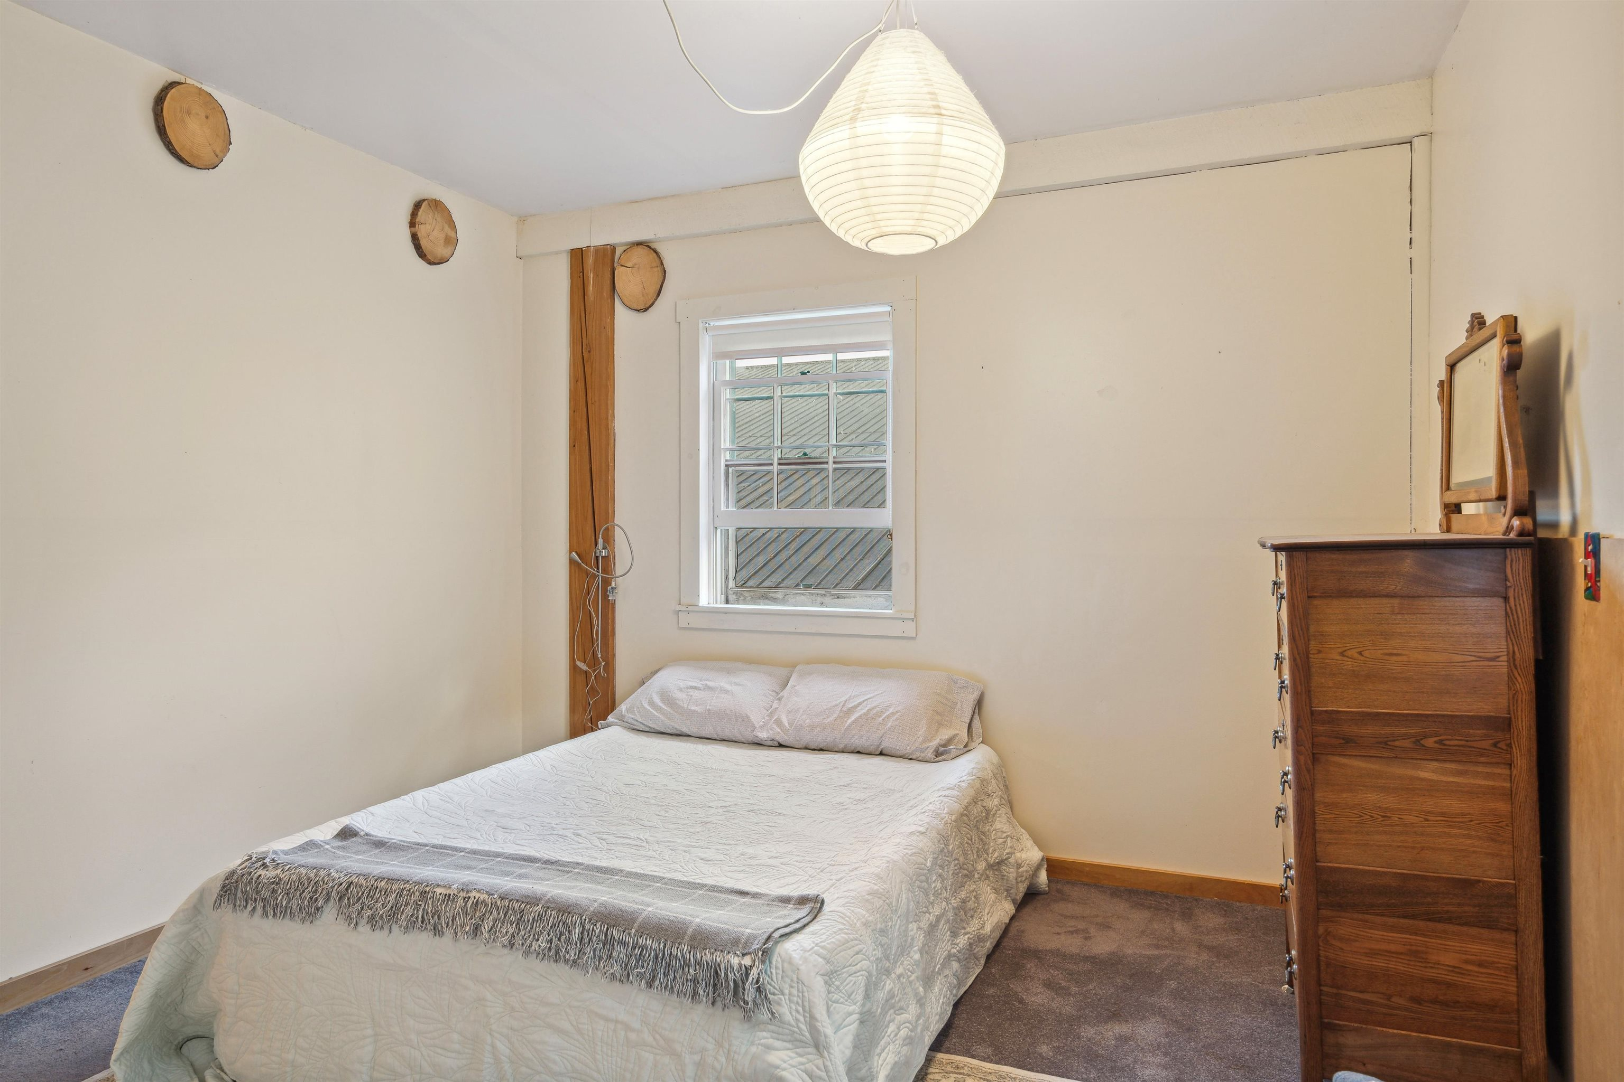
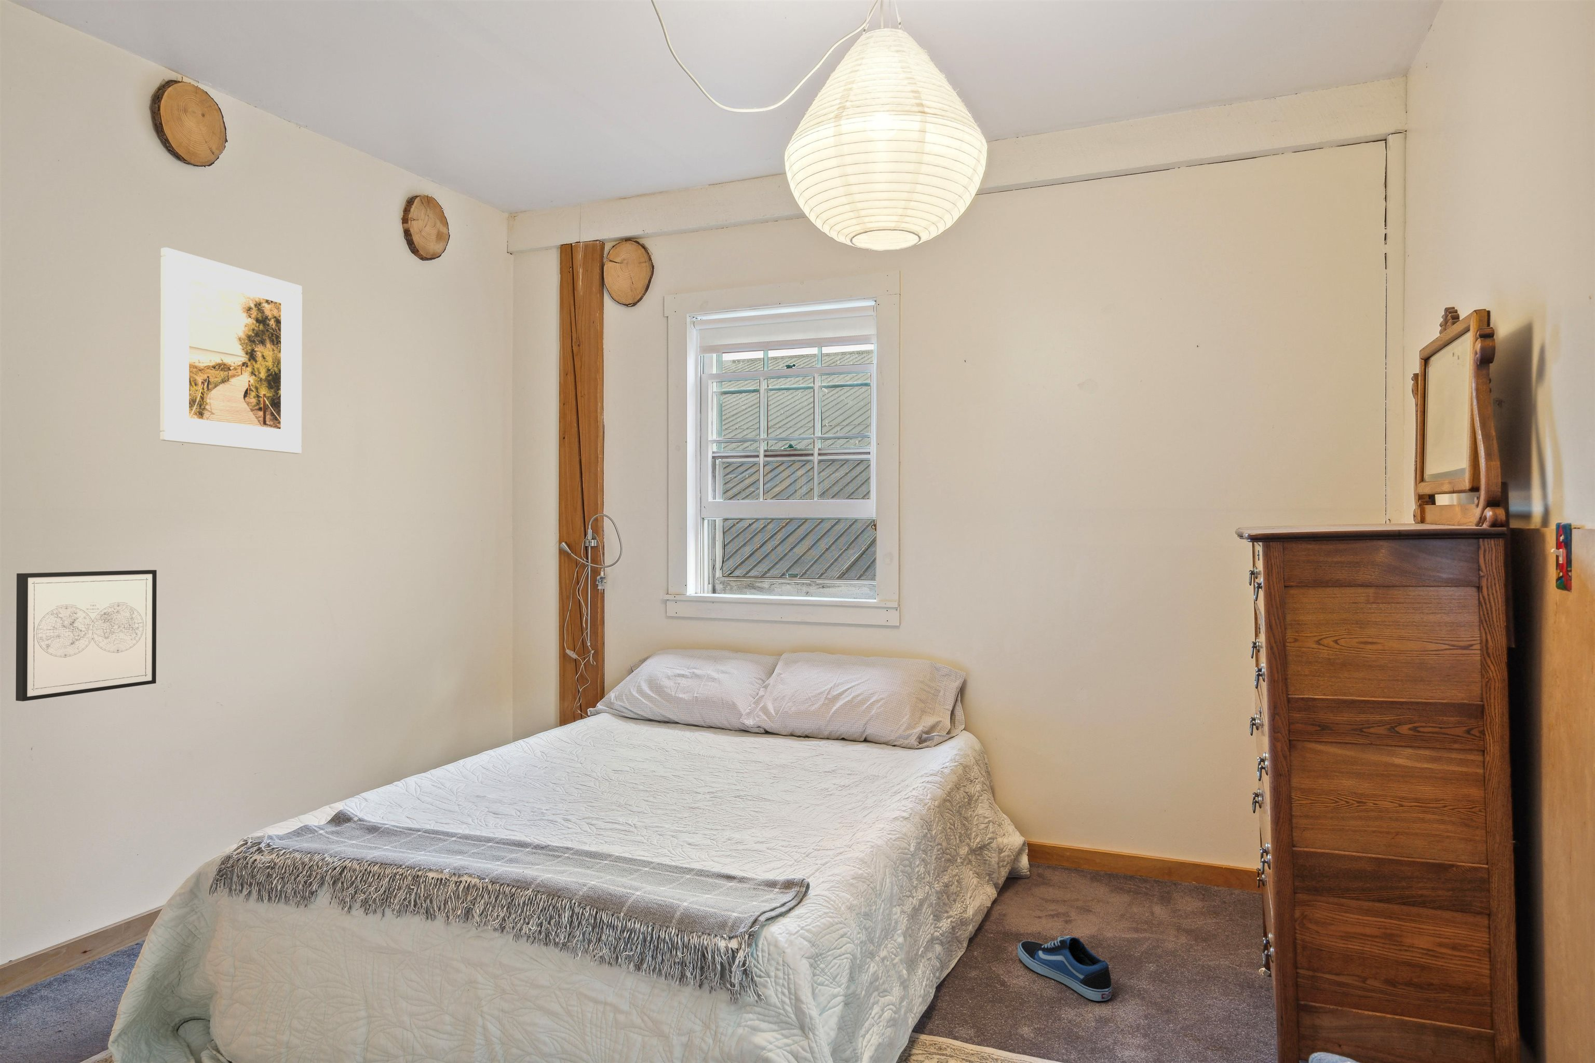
+ wall art [15,569,158,702]
+ shoe [1017,935,1112,1001]
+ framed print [159,247,303,454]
